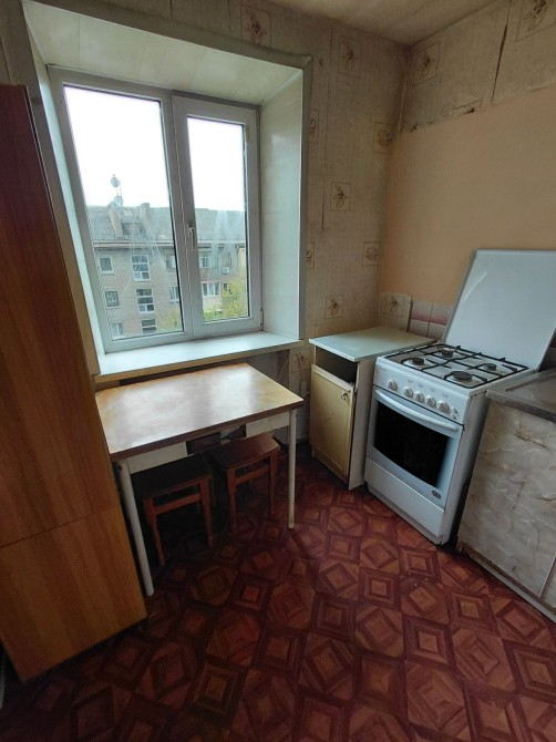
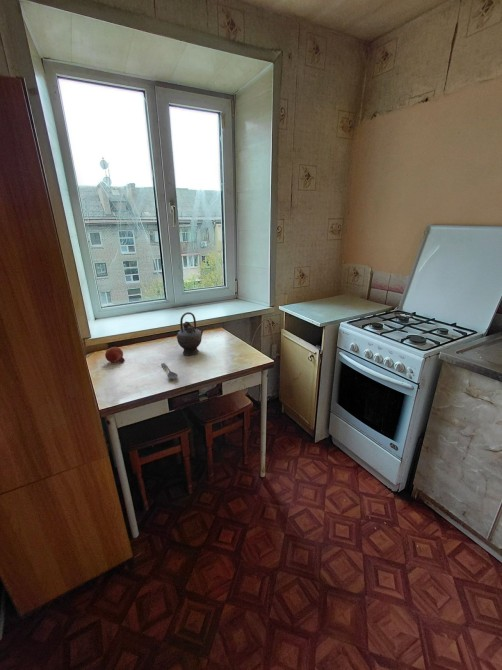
+ soupspoon [160,362,179,380]
+ fruit [104,346,126,364]
+ teapot [176,311,206,356]
